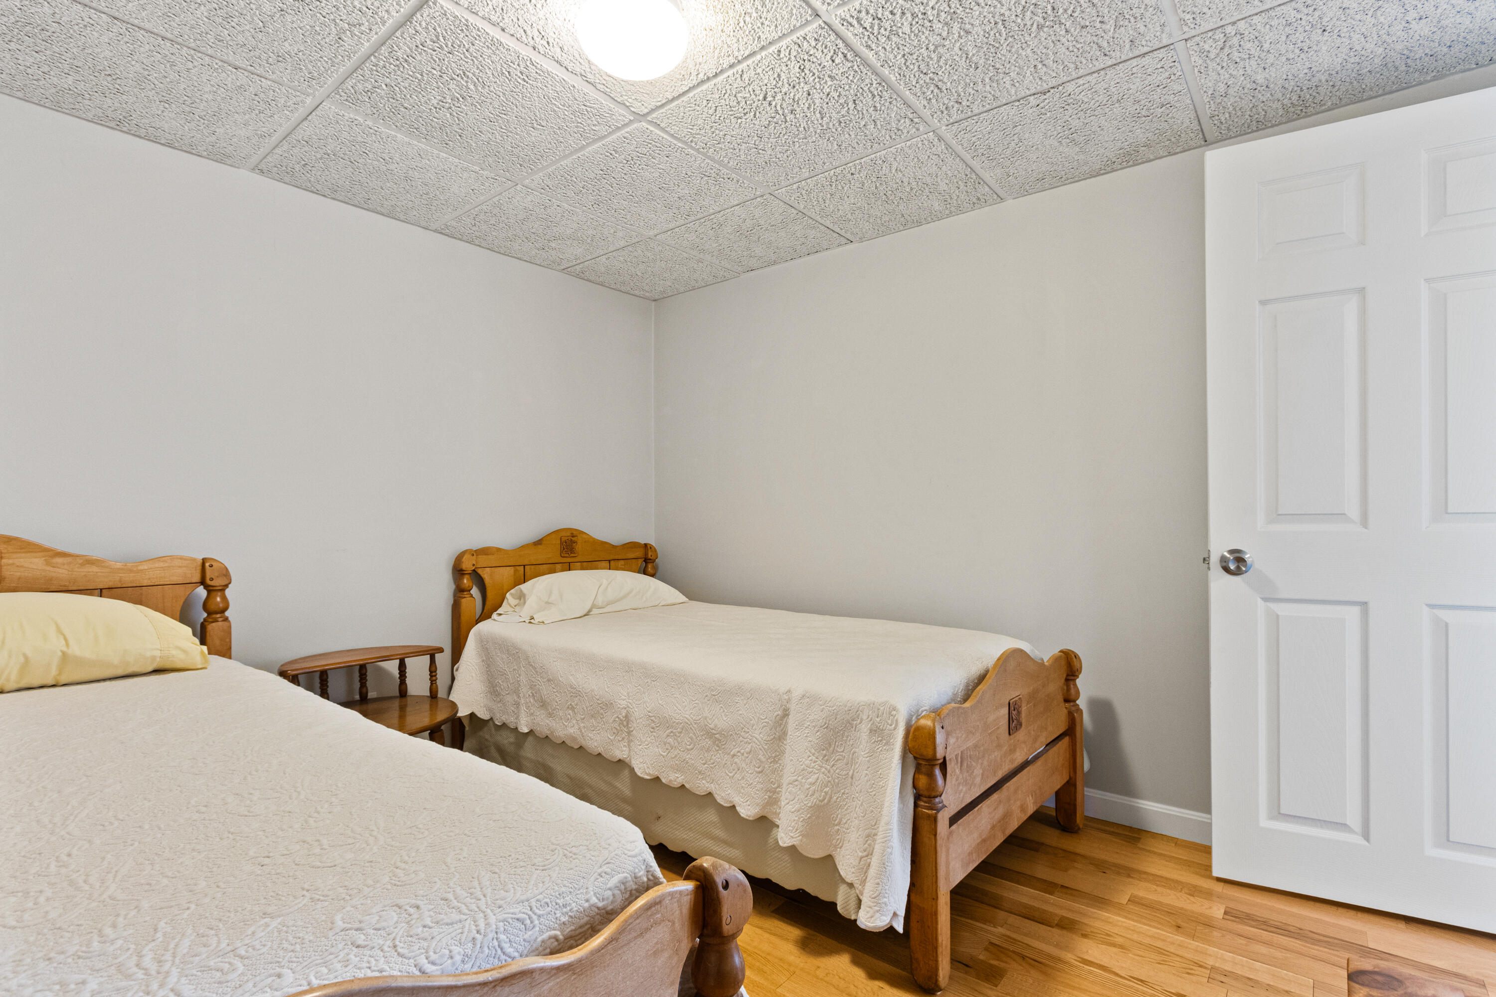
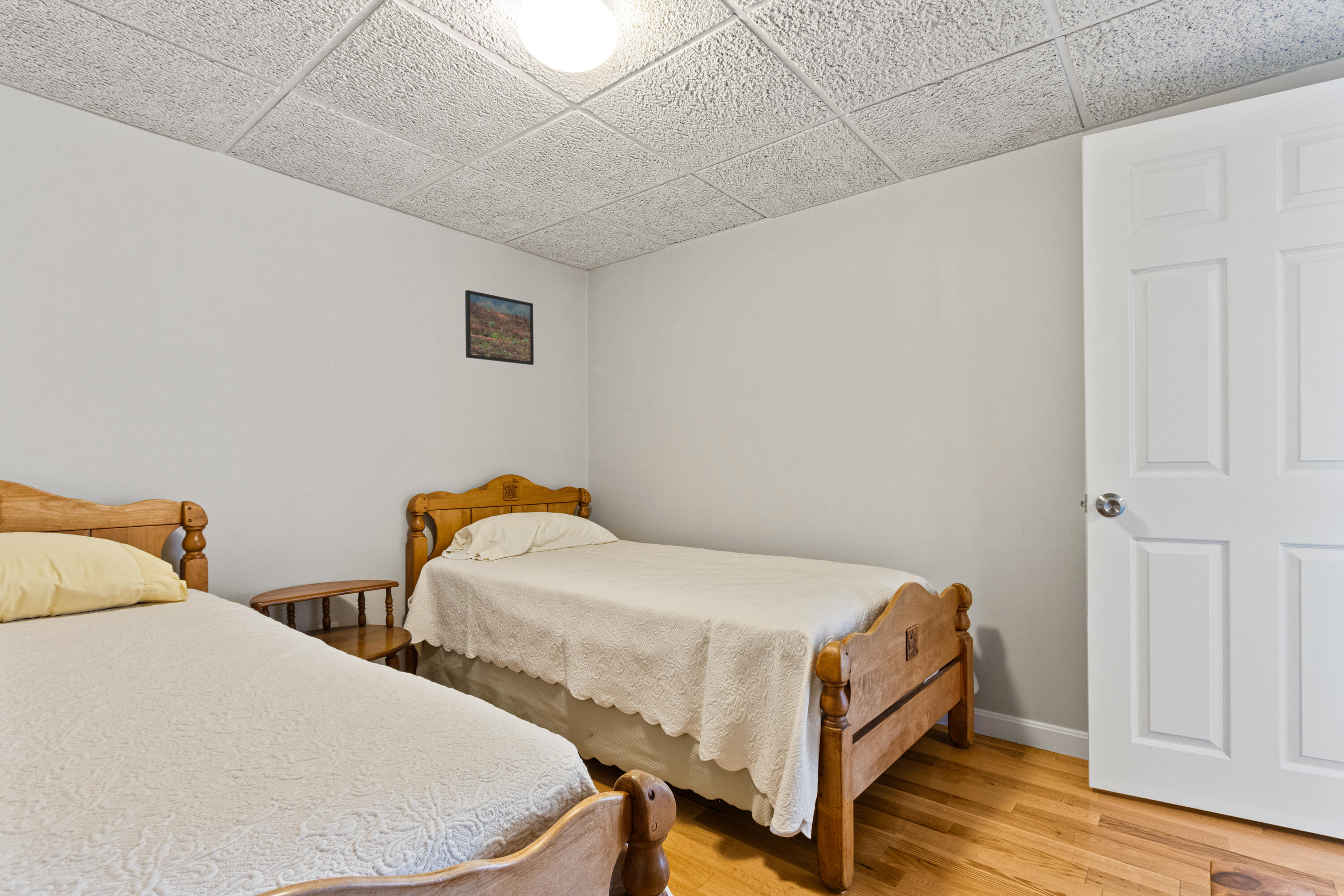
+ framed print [465,289,534,366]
